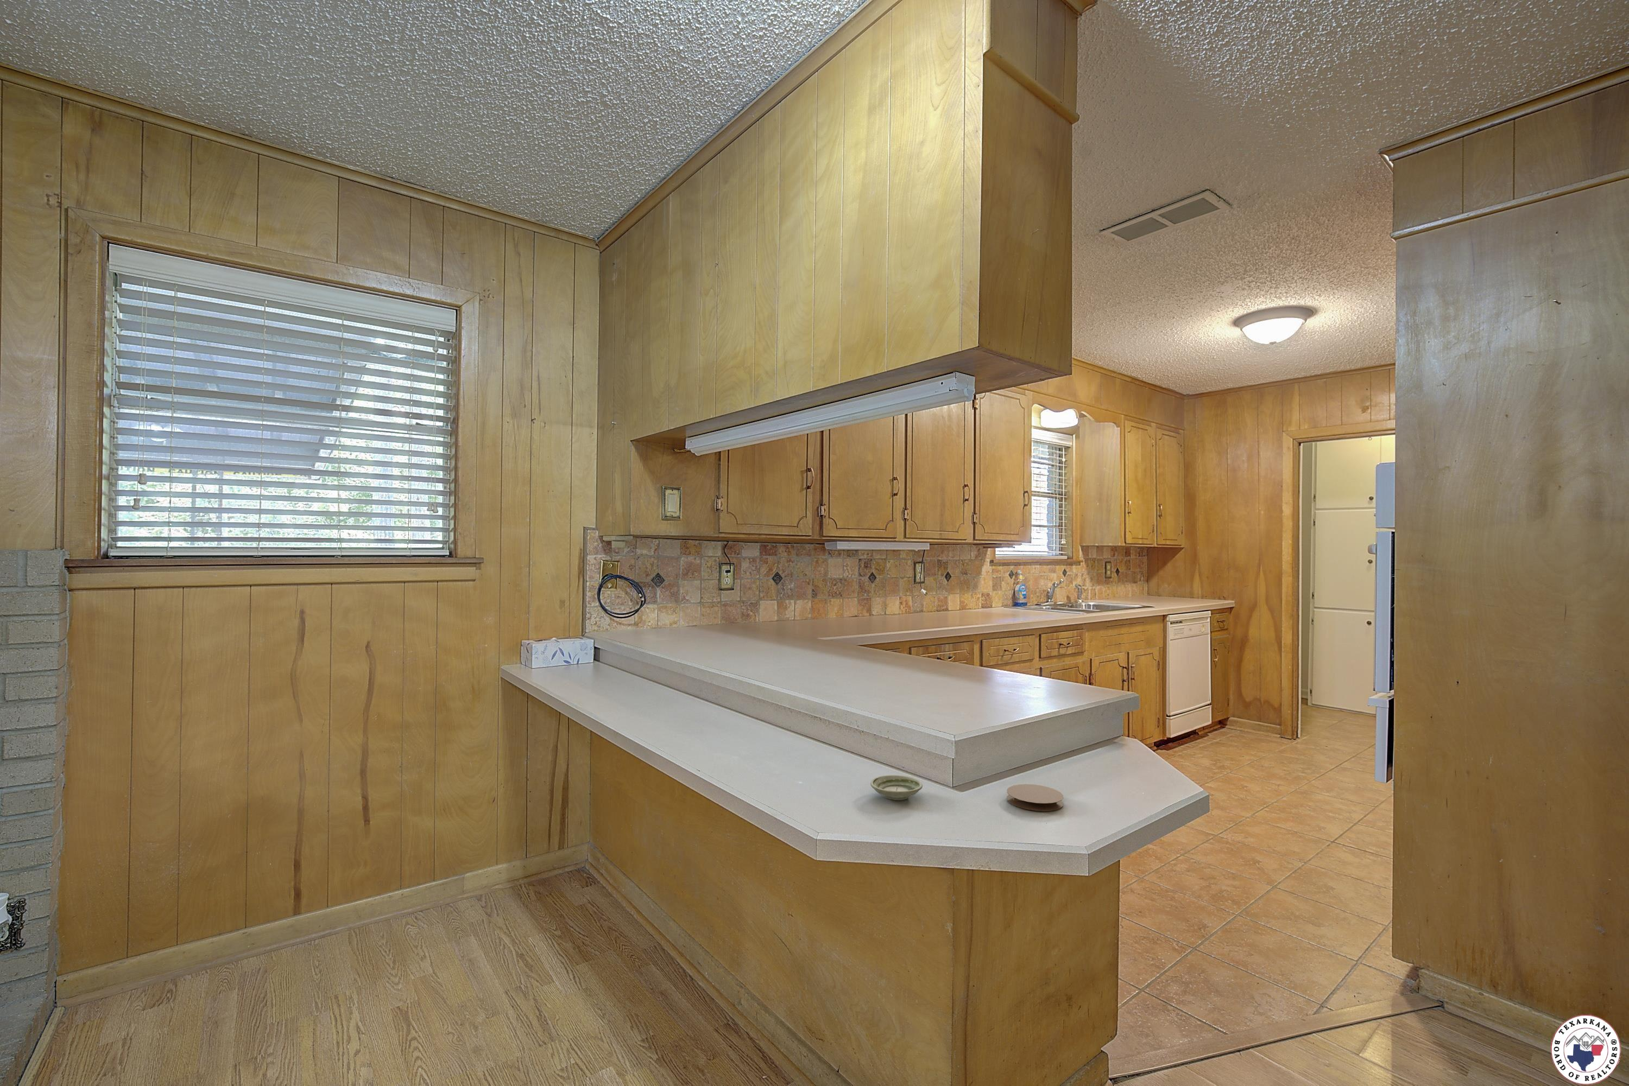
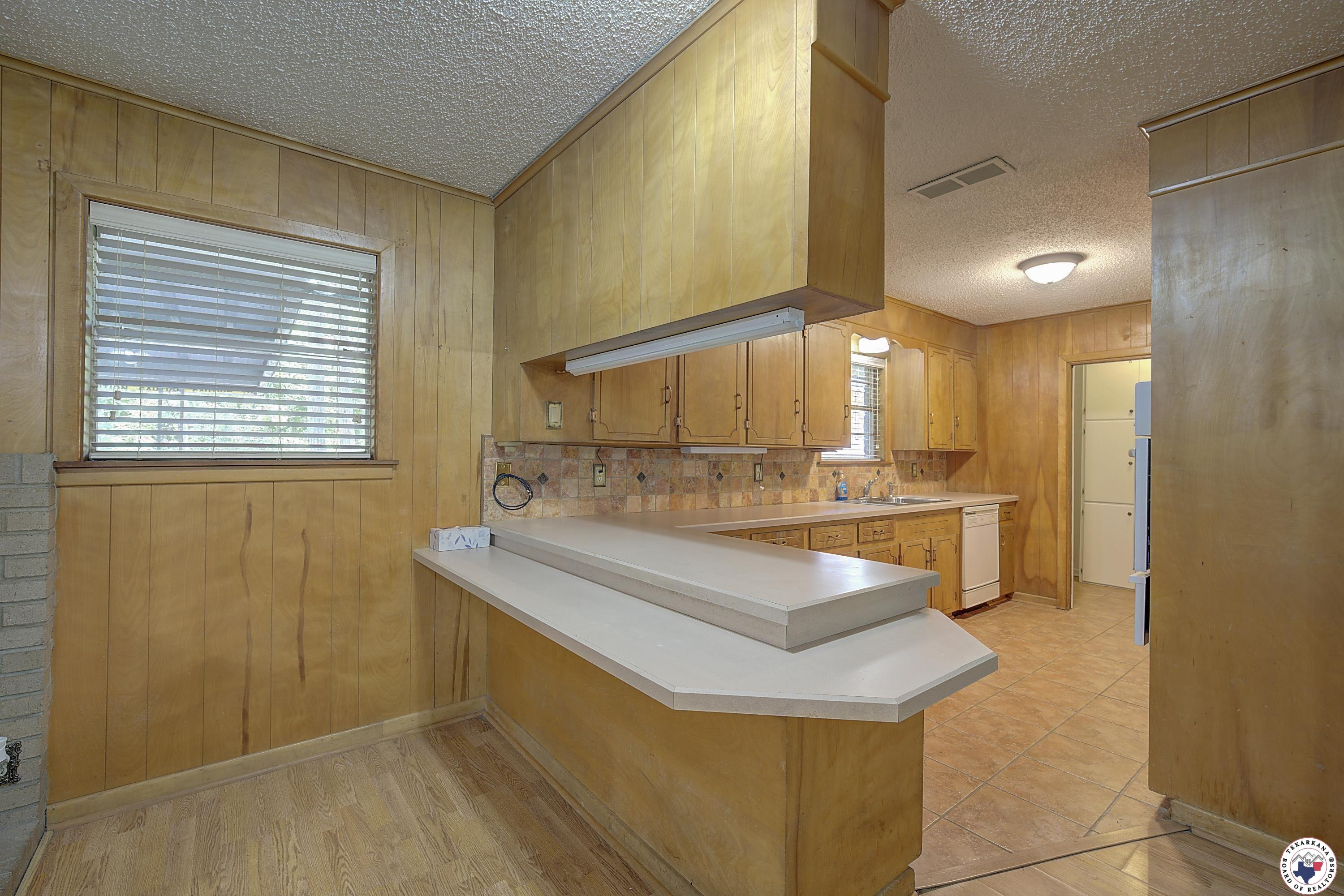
- coaster [1006,784,1064,811]
- saucer [870,775,924,800]
